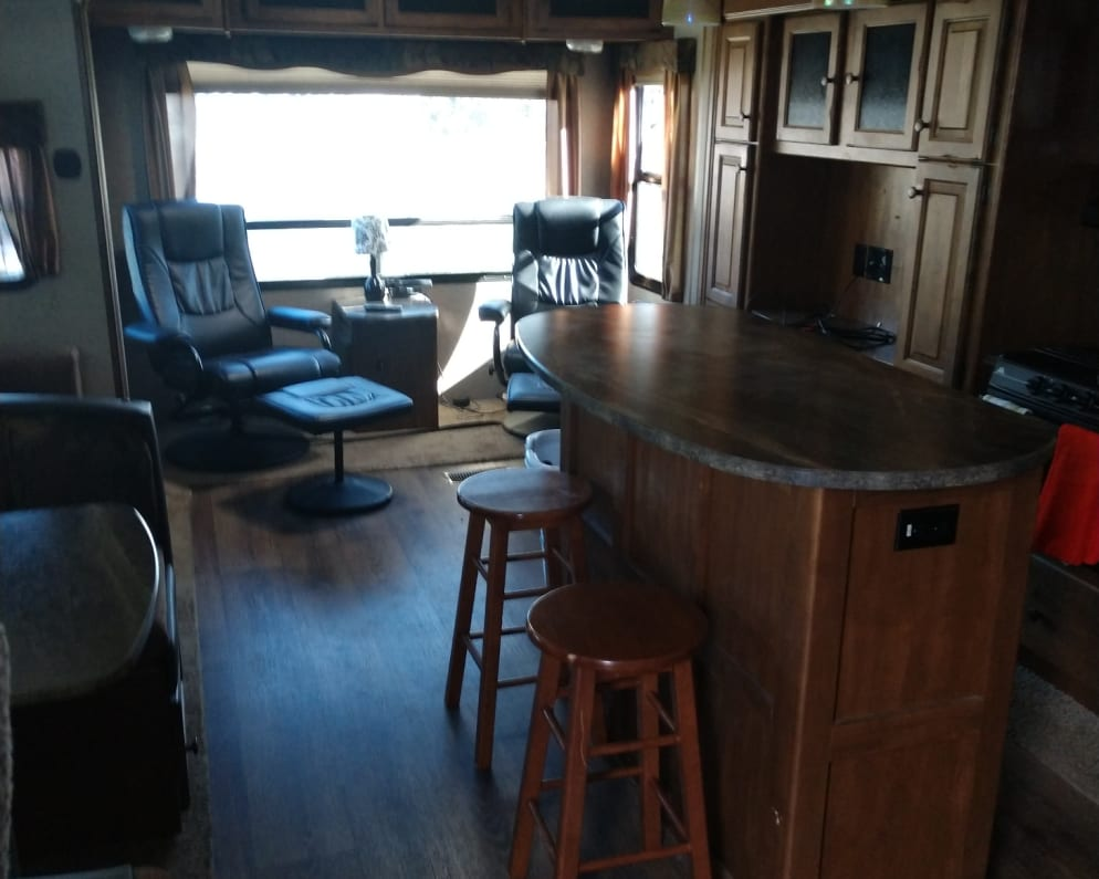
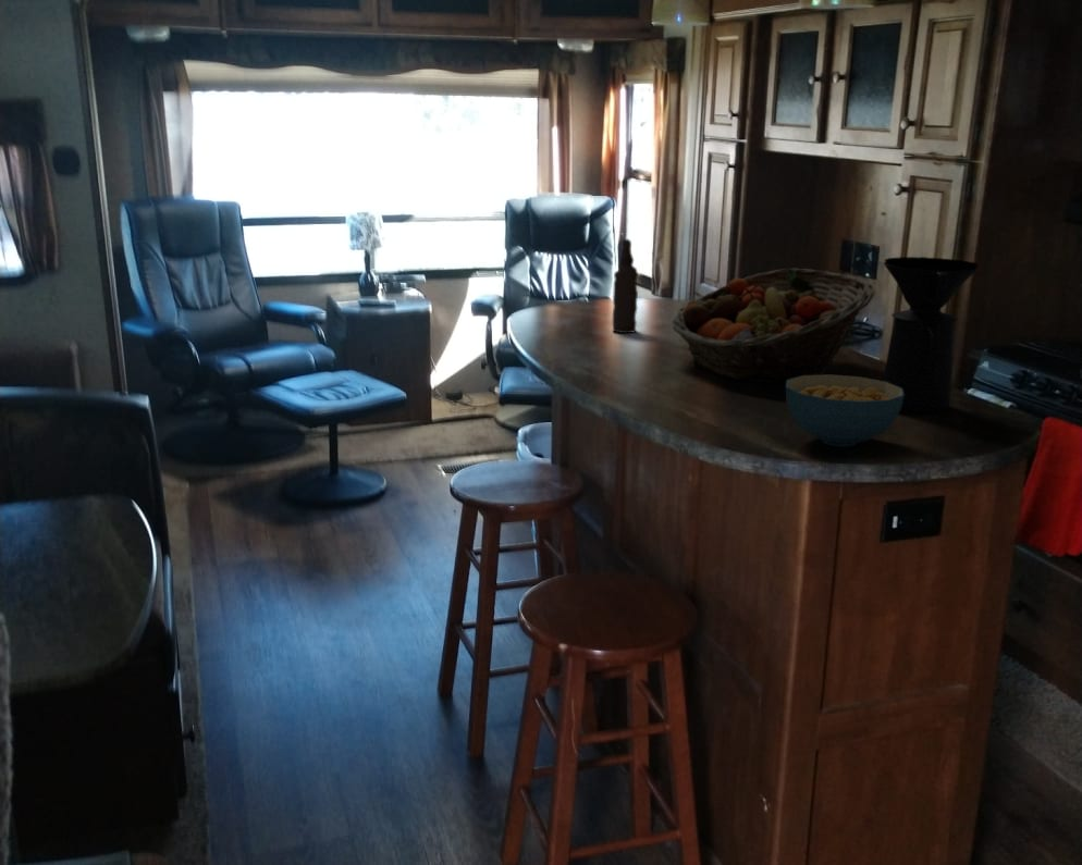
+ fruit basket [672,267,876,384]
+ bottle [611,238,639,334]
+ coffee maker [882,256,979,413]
+ cereal bowl [785,373,905,448]
